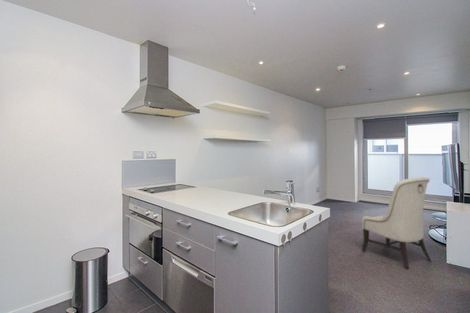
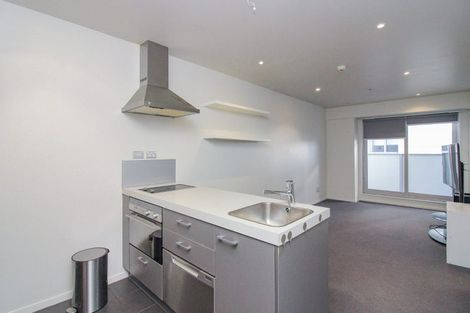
- chair [361,176,432,269]
